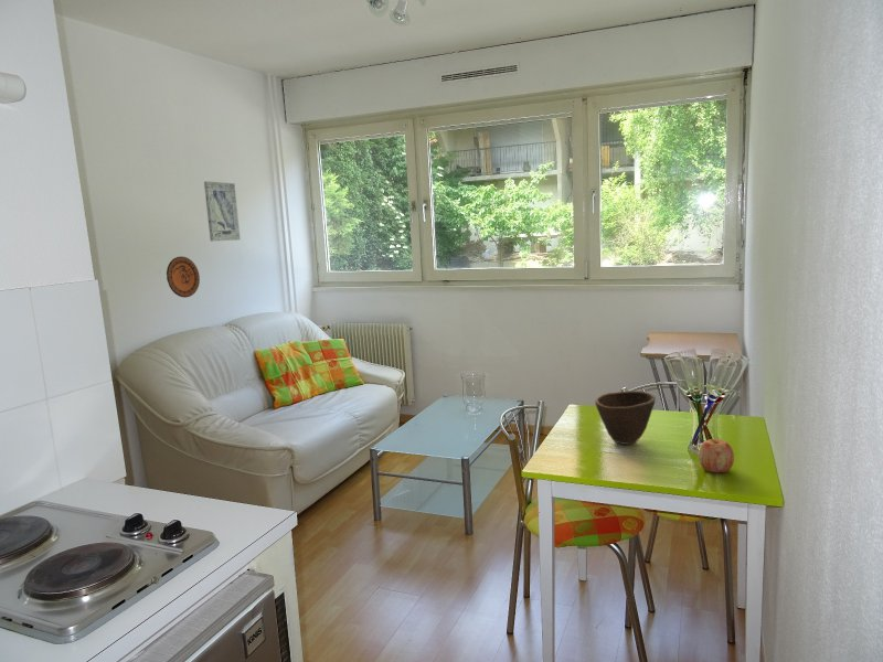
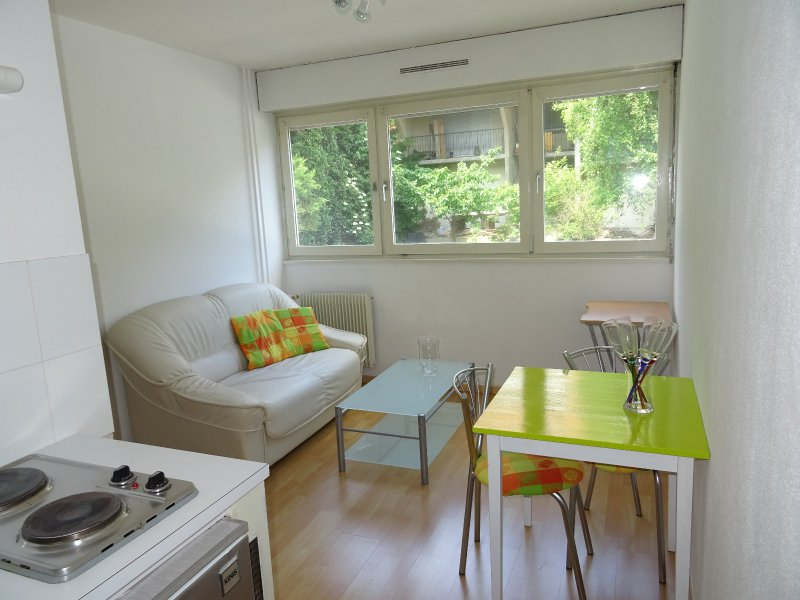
- decorative plate [166,256,201,299]
- apple [698,438,735,473]
- wall art [203,180,242,243]
- bowl [594,389,657,446]
